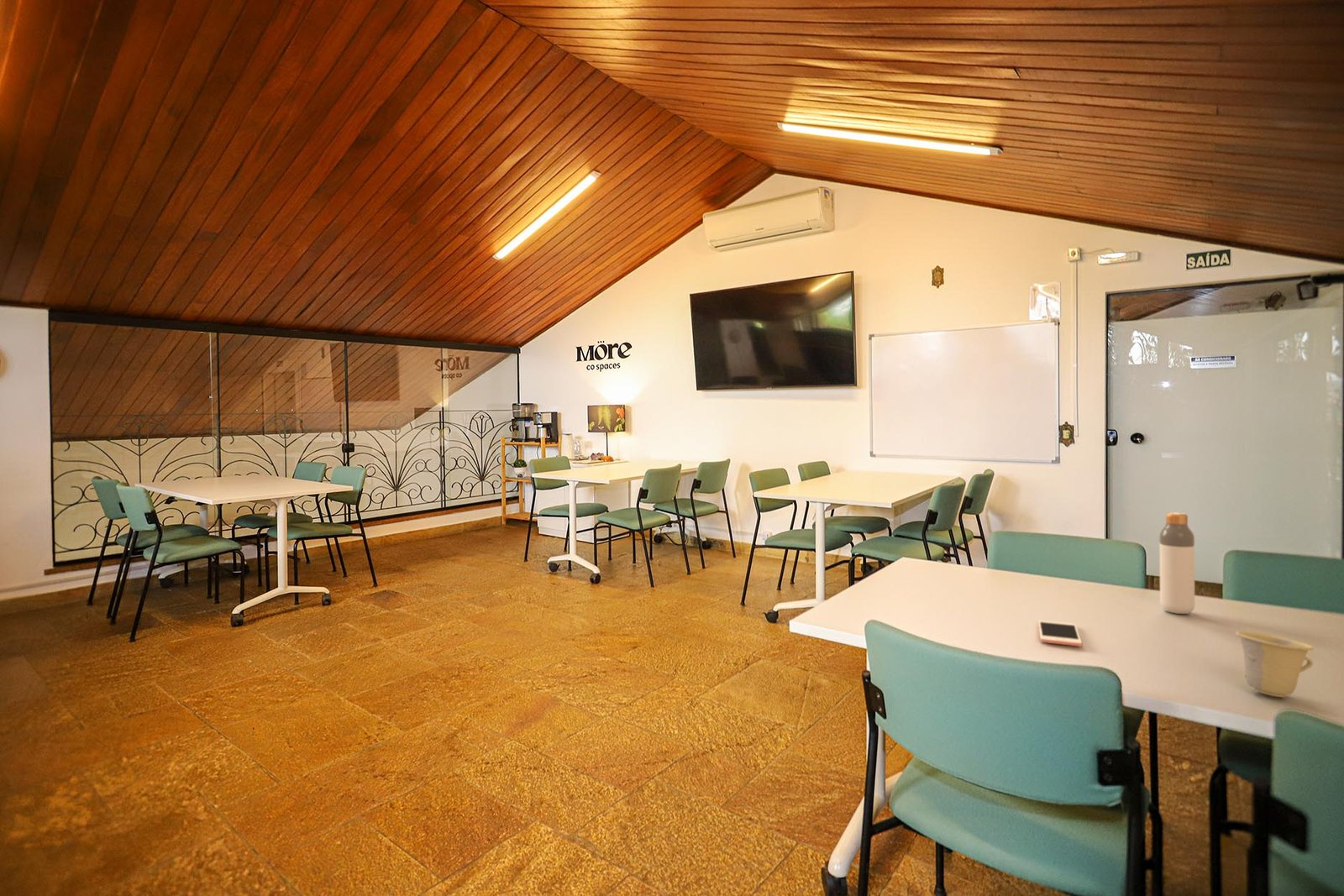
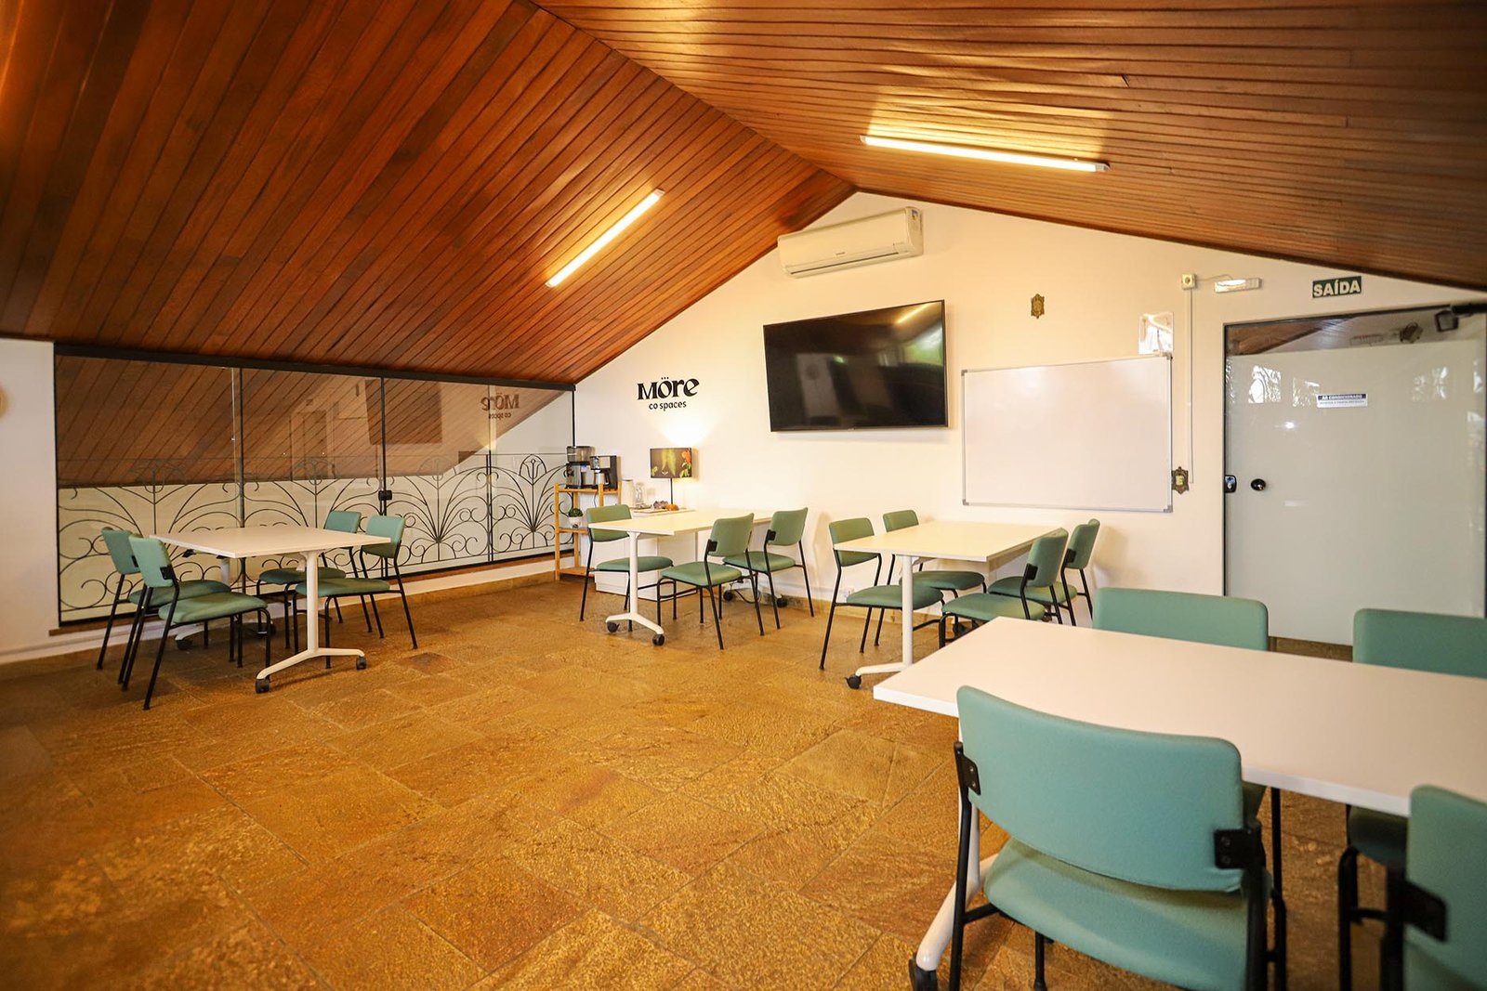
- bottle [1158,512,1195,615]
- cup [1235,631,1315,698]
- cell phone [1037,620,1083,647]
